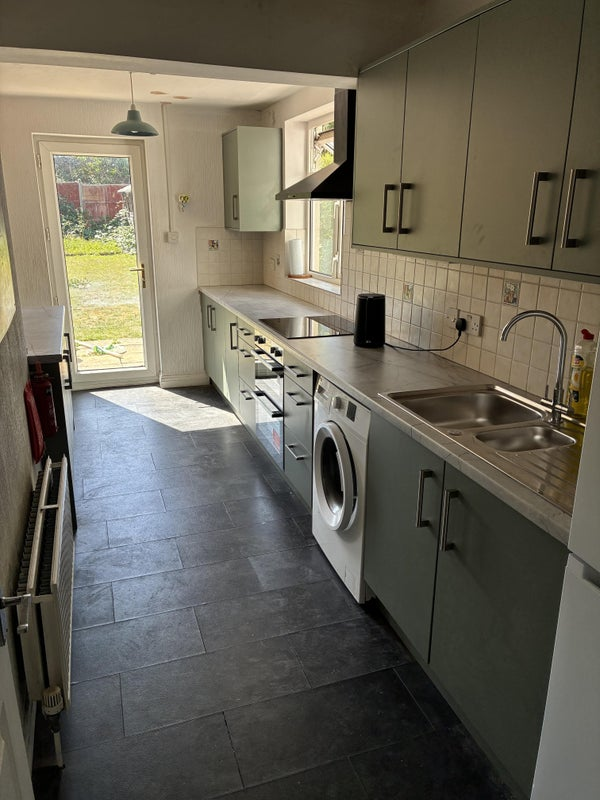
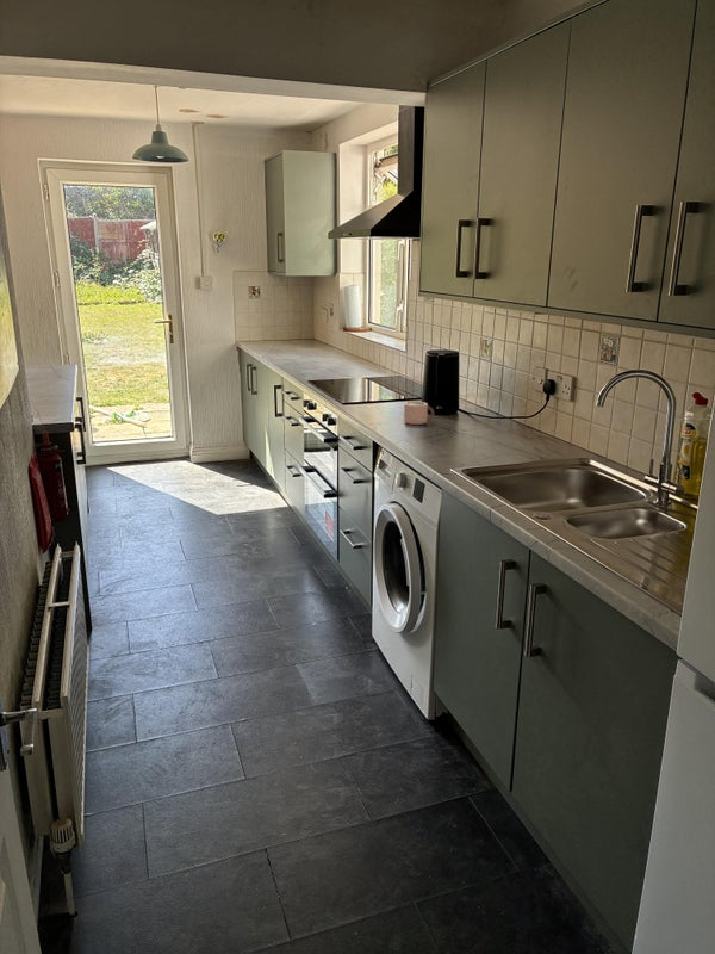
+ mug [403,401,435,426]
